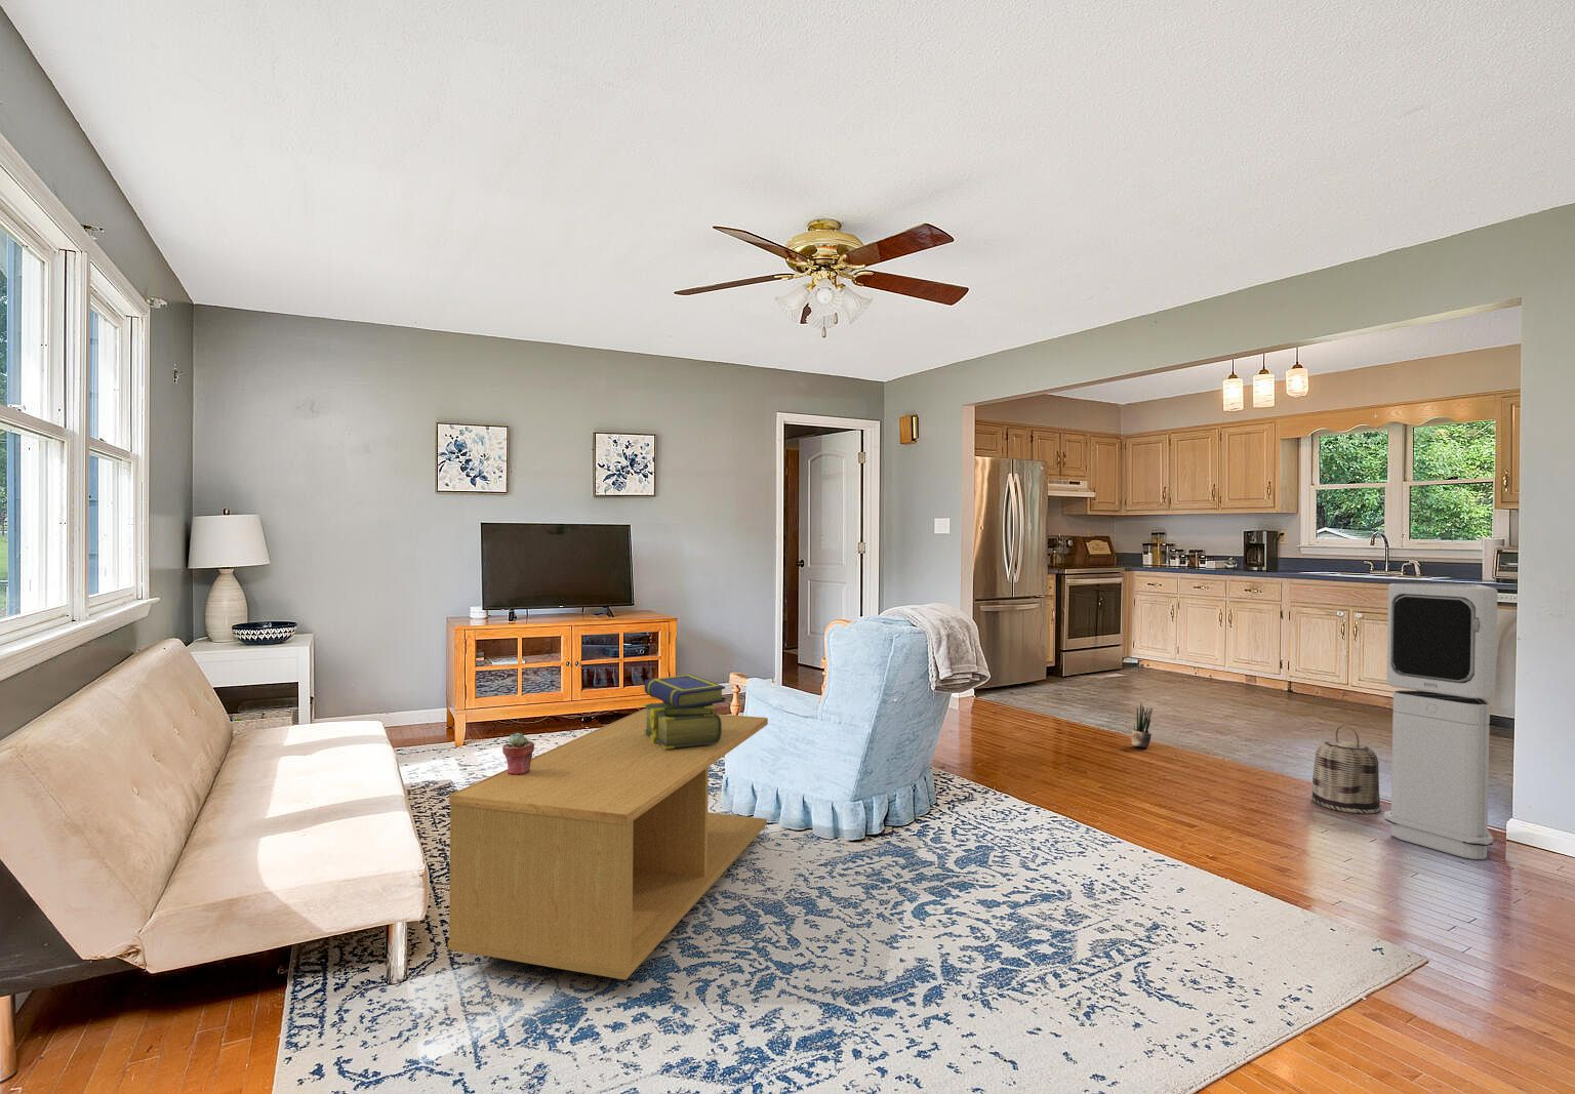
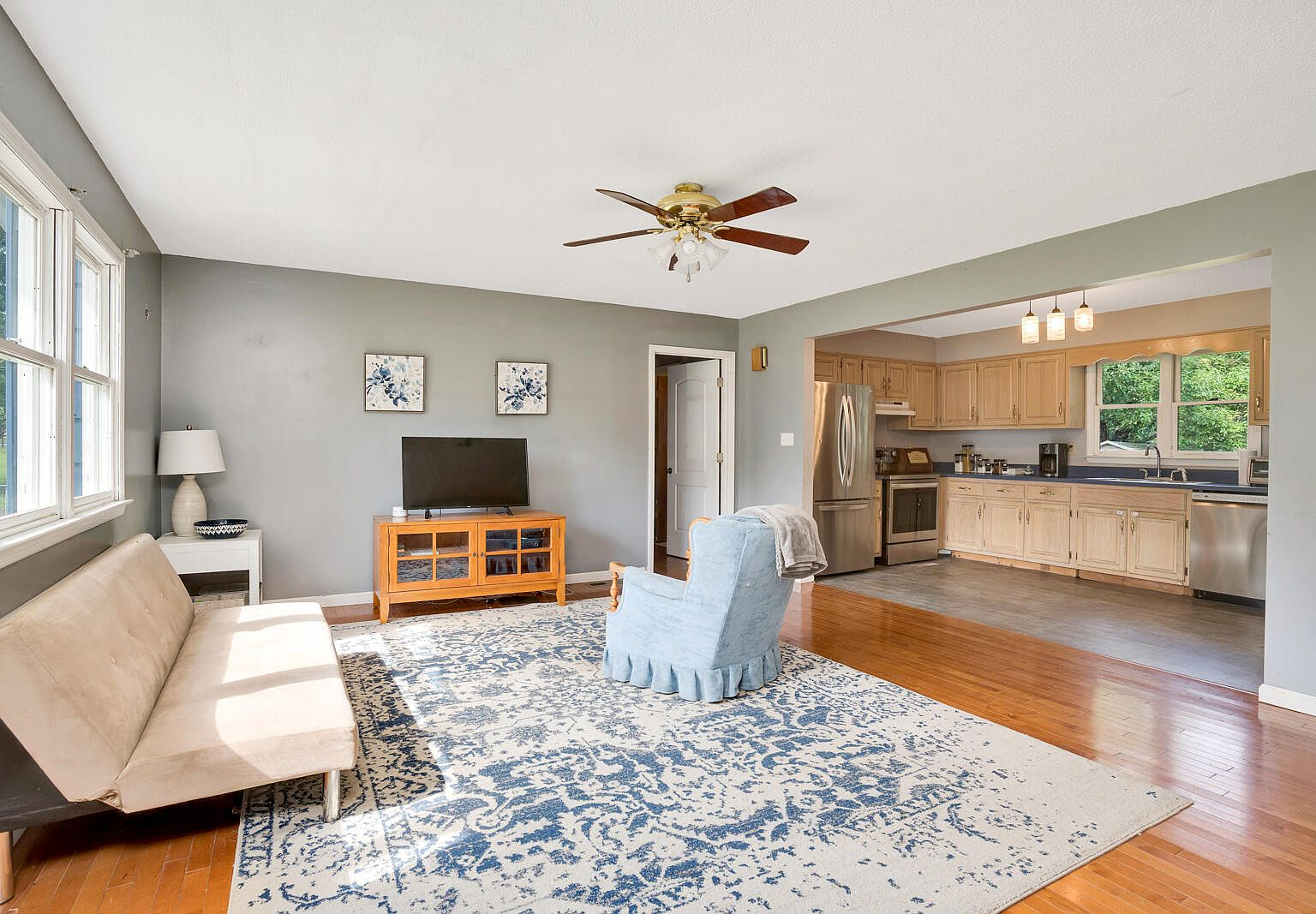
- coffee table [448,707,770,981]
- stack of books [643,674,726,749]
- air purifier [1384,583,1498,861]
- basket [1311,725,1382,815]
- potted plant [1130,703,1154,748]
- potted succulent [501,733,535,776]
